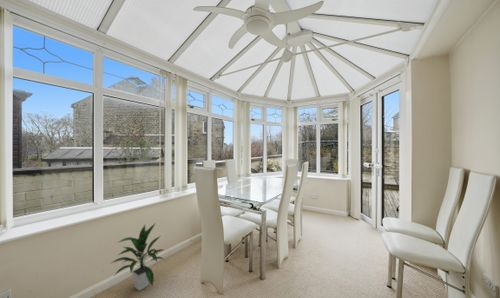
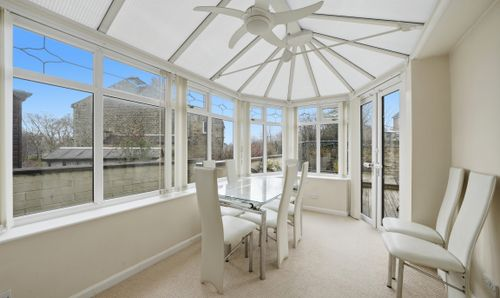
- indoor plant [108,222,165,292]
